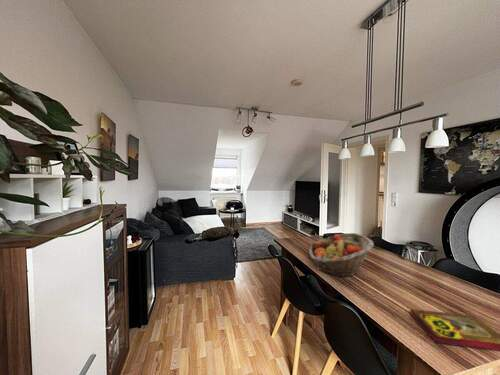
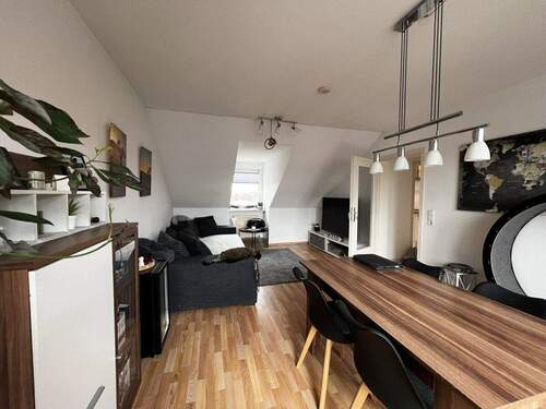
- fruit basket [308,232,375,278]
- book [409,308,500,352]
